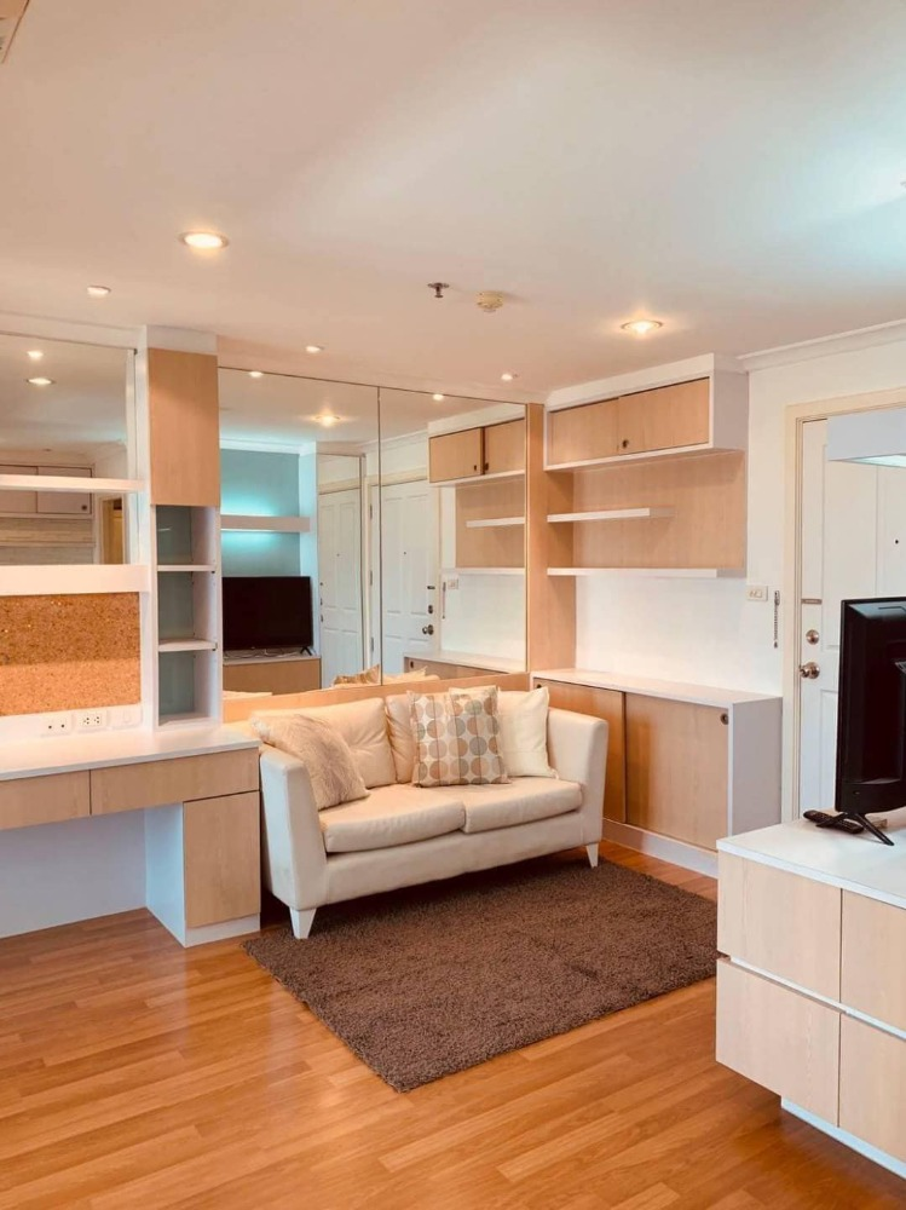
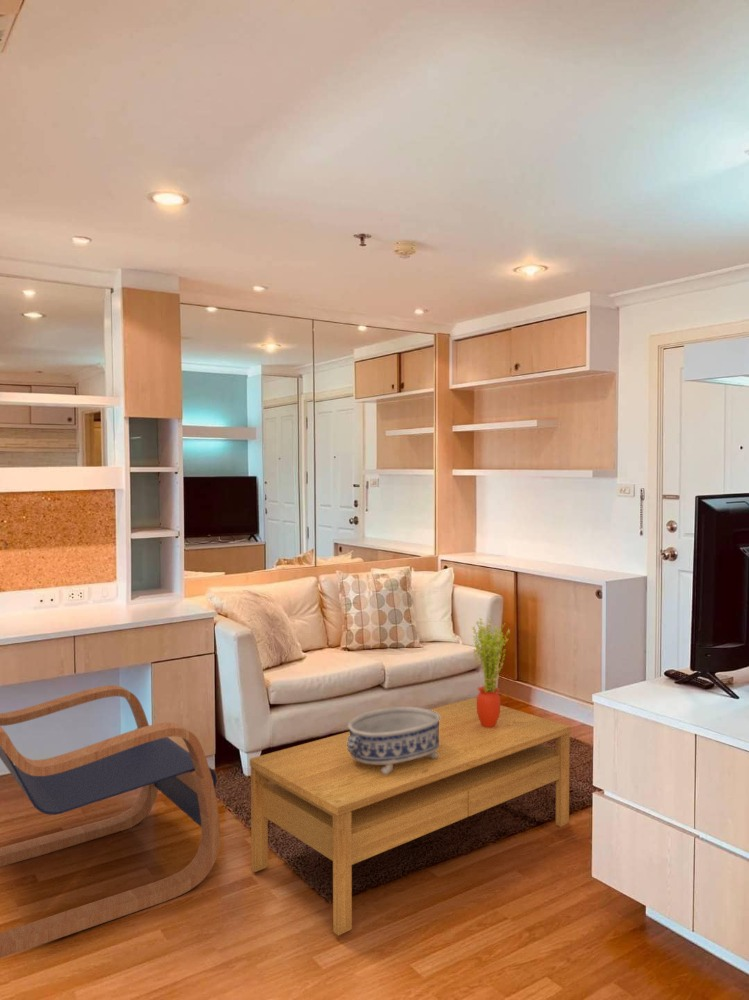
+ lounge chair [0,684,221,960]
+ potted plant [471,617,511,727]
+ coffee table [249,696,572,937]
+ decorative bowl [347,706,440,775]
